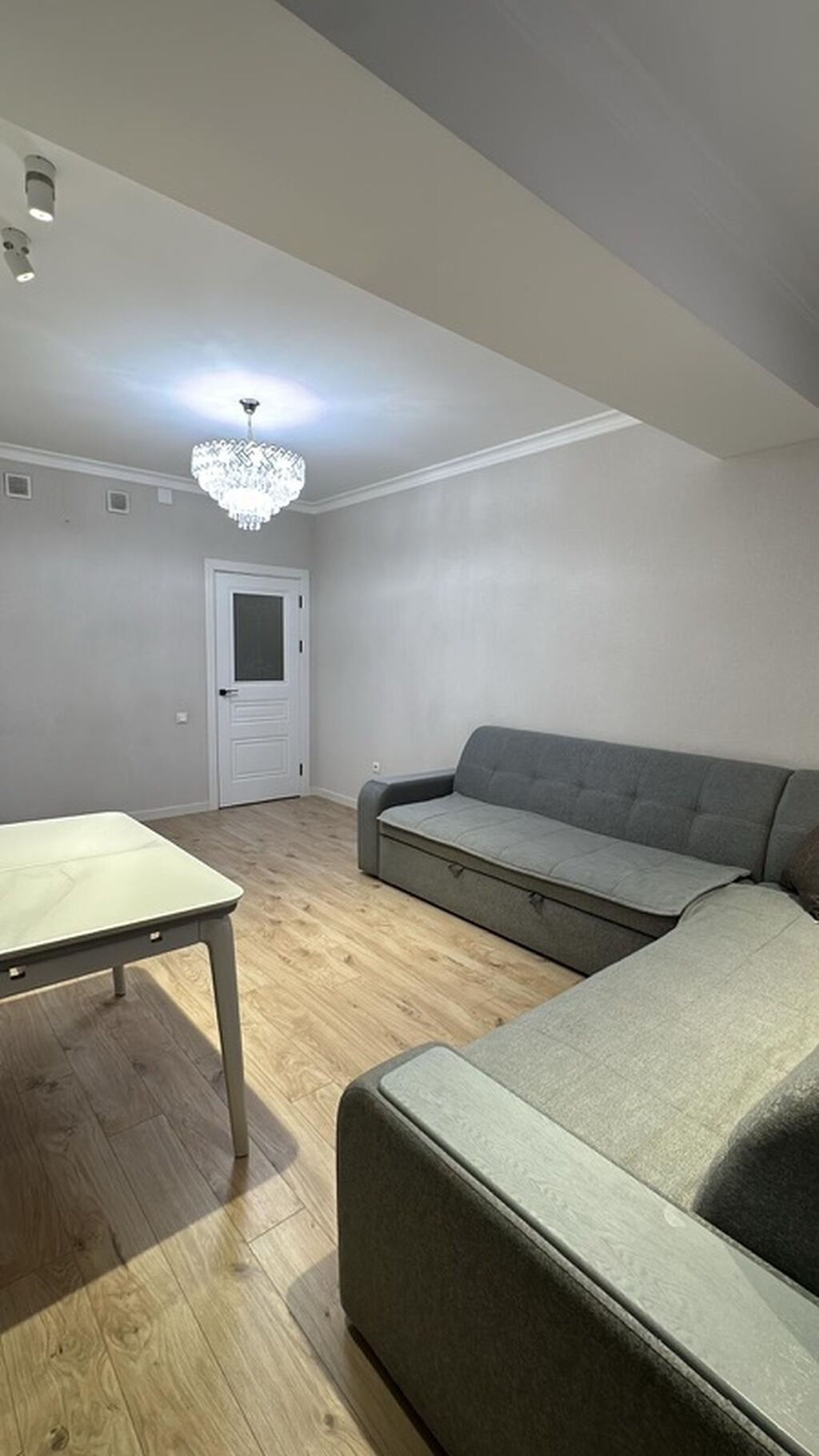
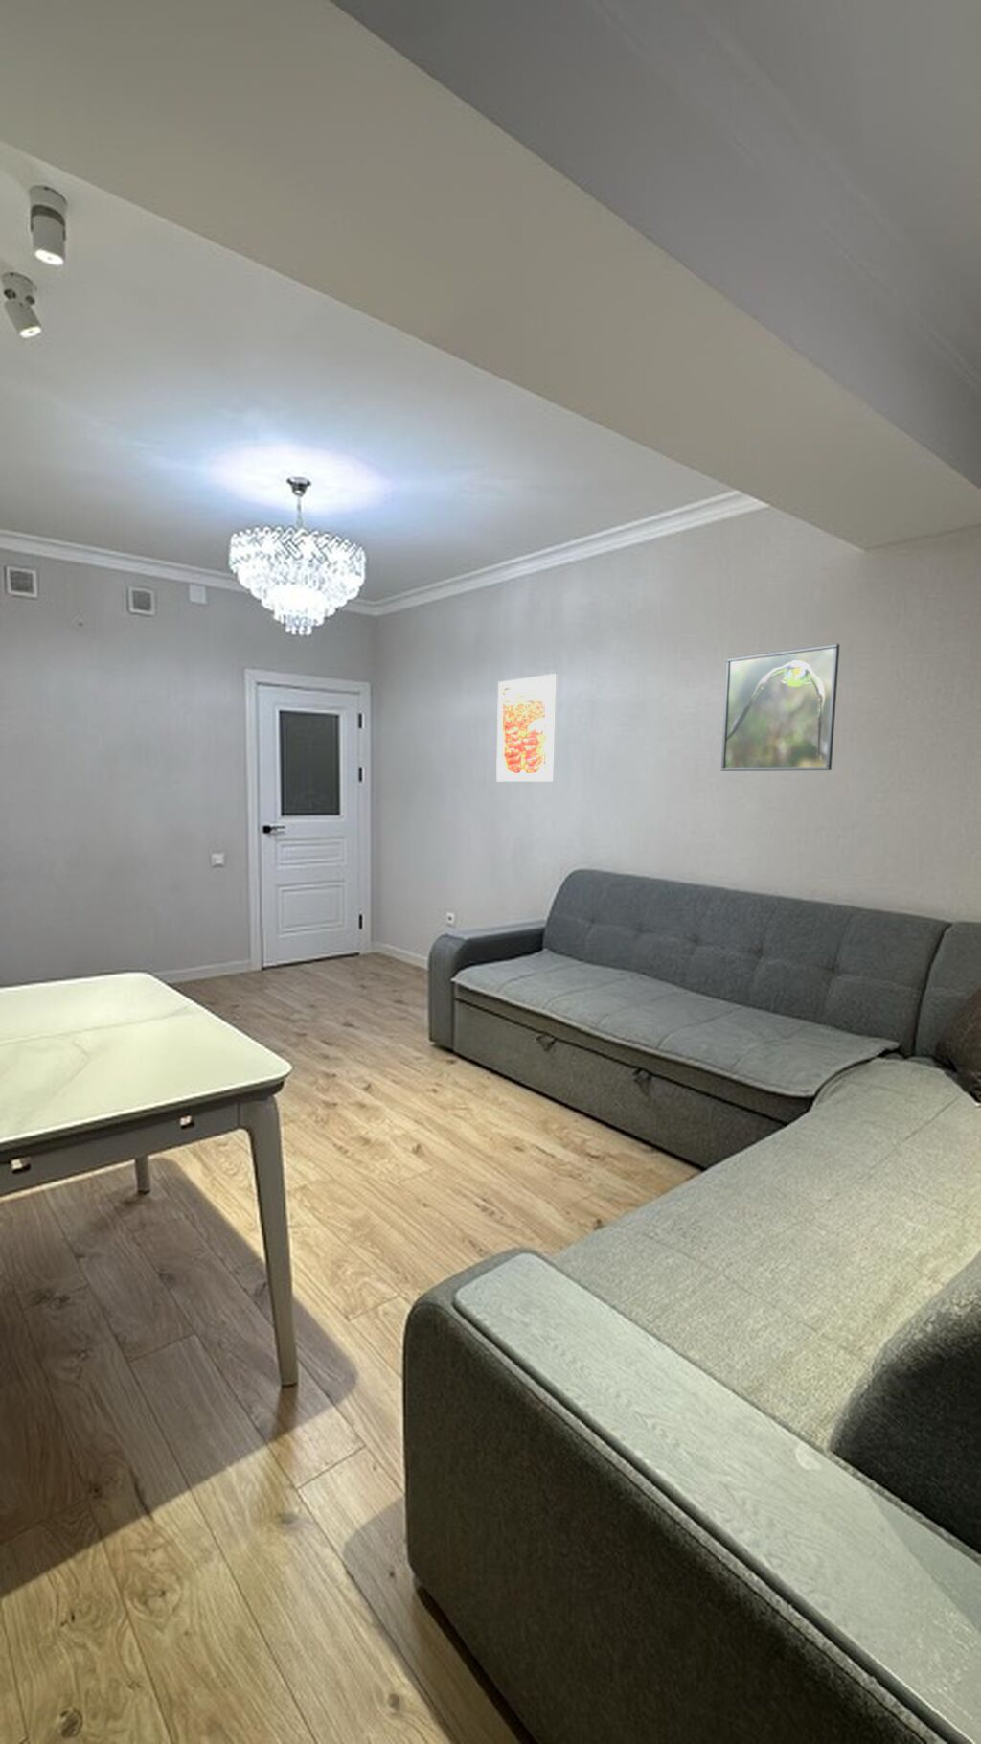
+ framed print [495,673,559,783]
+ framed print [720,643,840,773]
